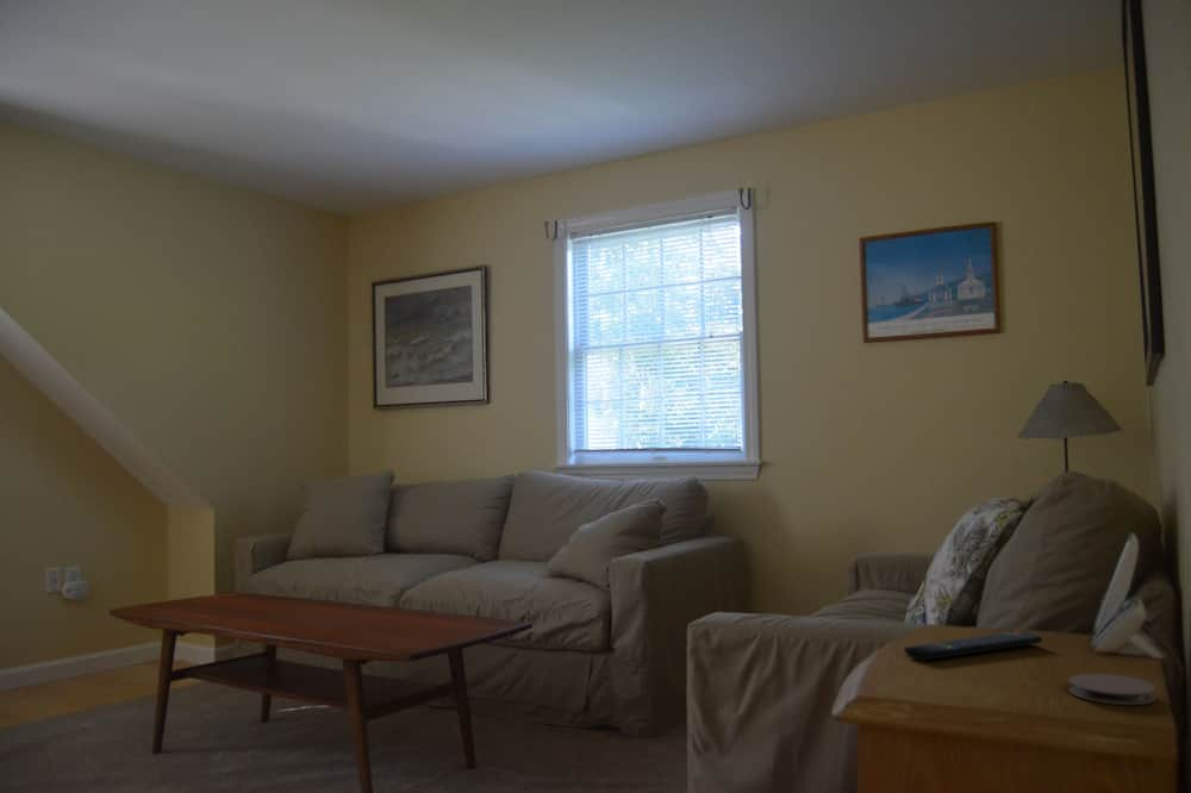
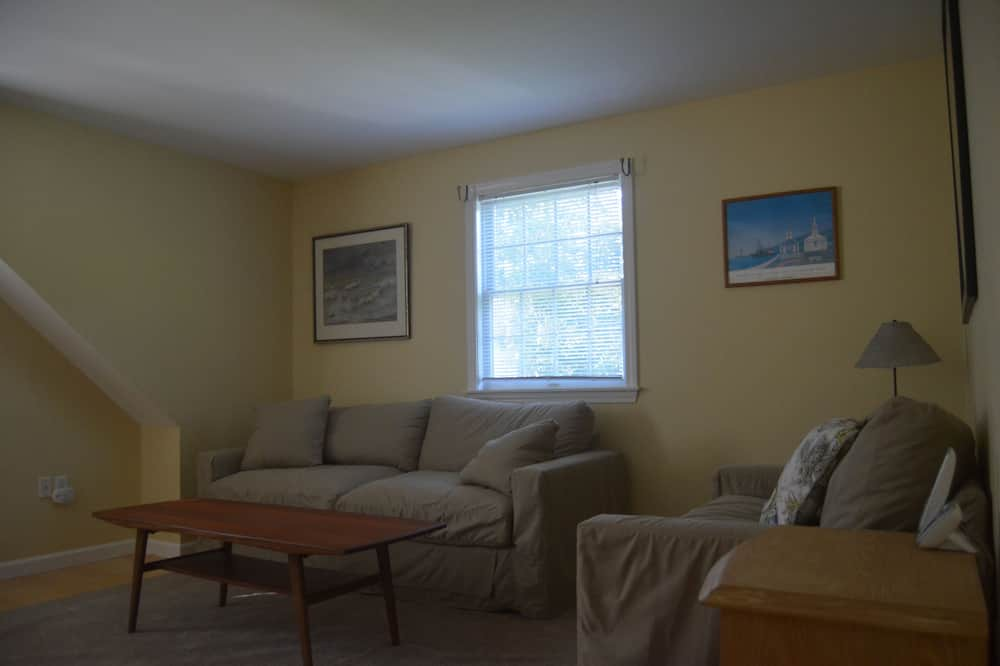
- coaster [1067,673,1158,706]
- remote control [903,630,1043,662]
